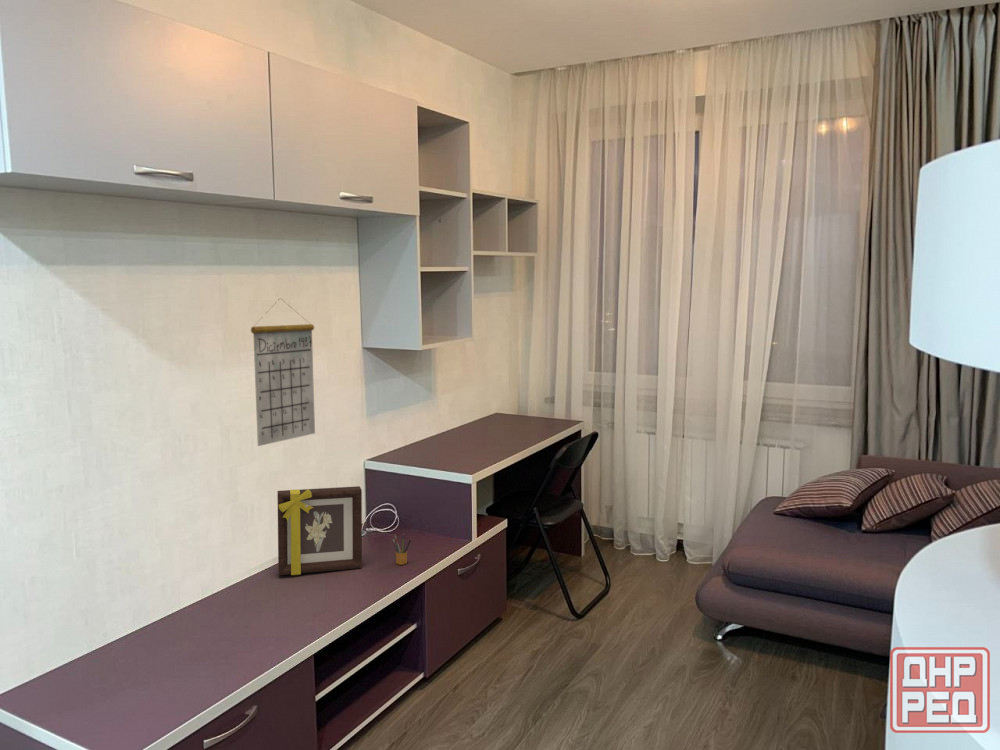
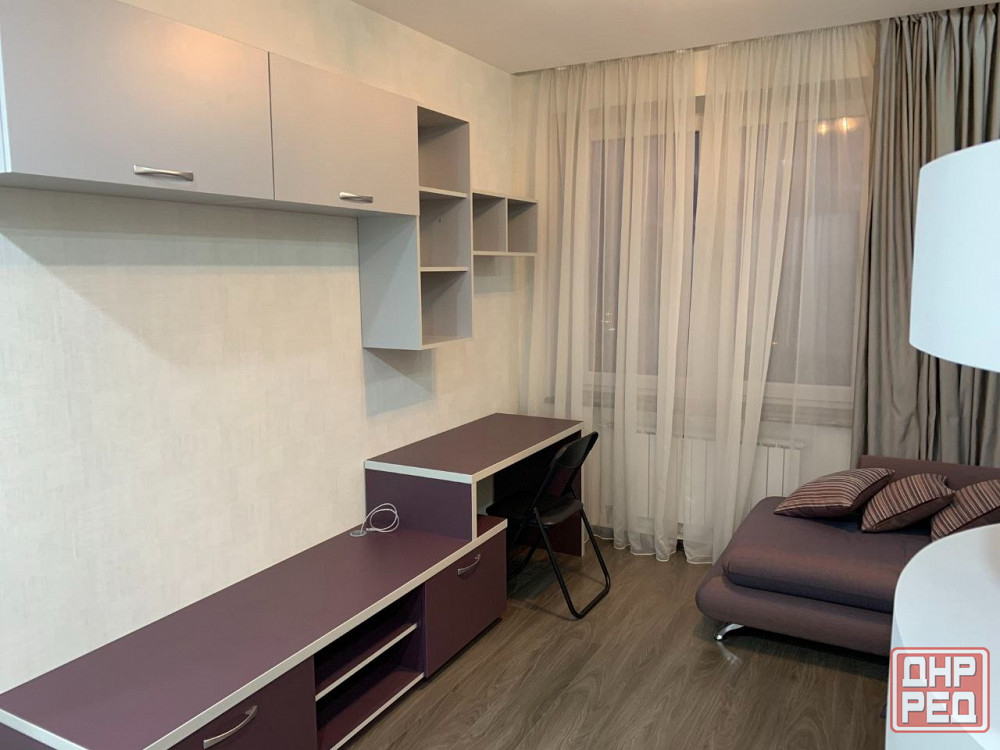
- picture frame [276,485,363,576]
- calendar [250,297,316,447]
- pencil box [392,532,412,566]
